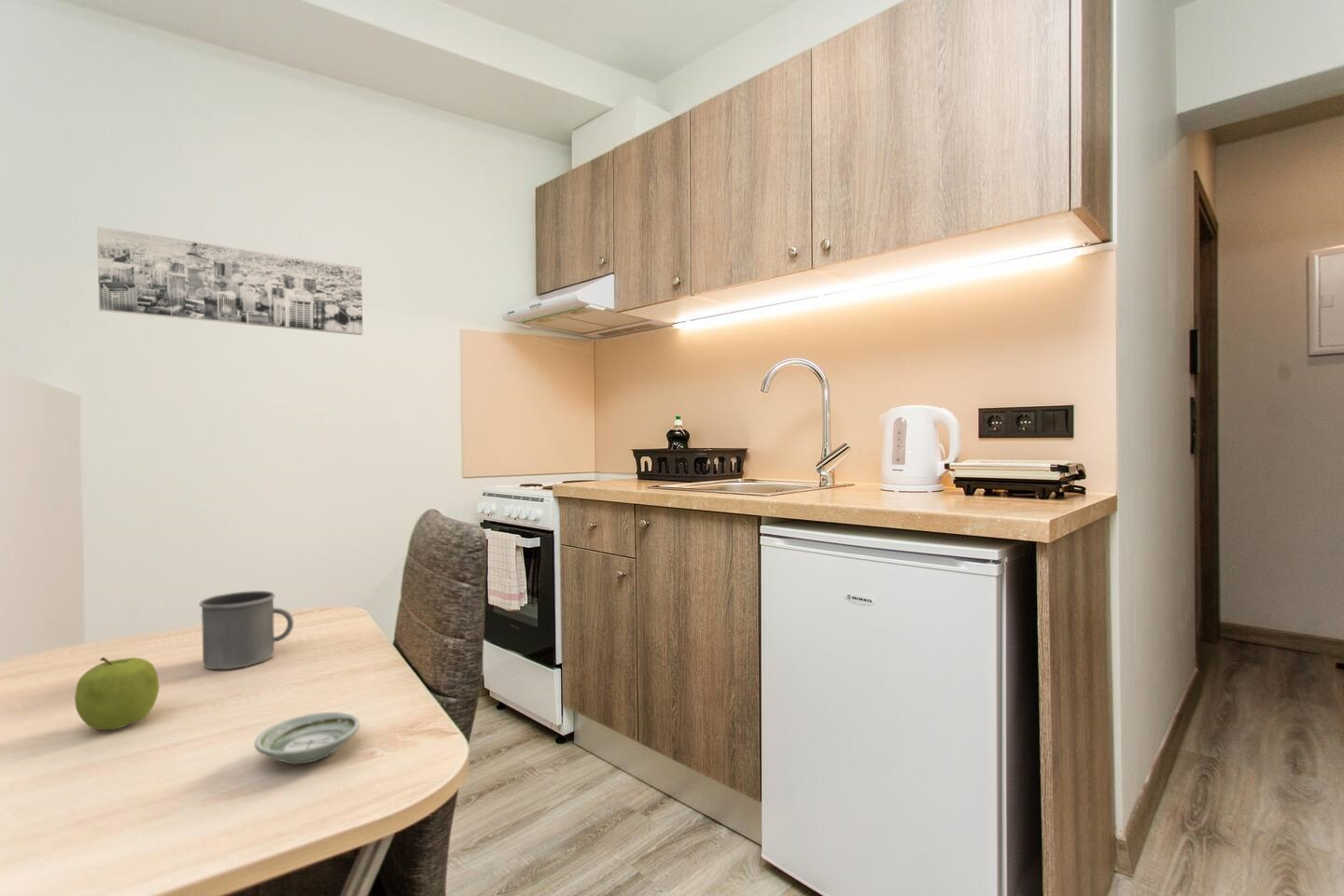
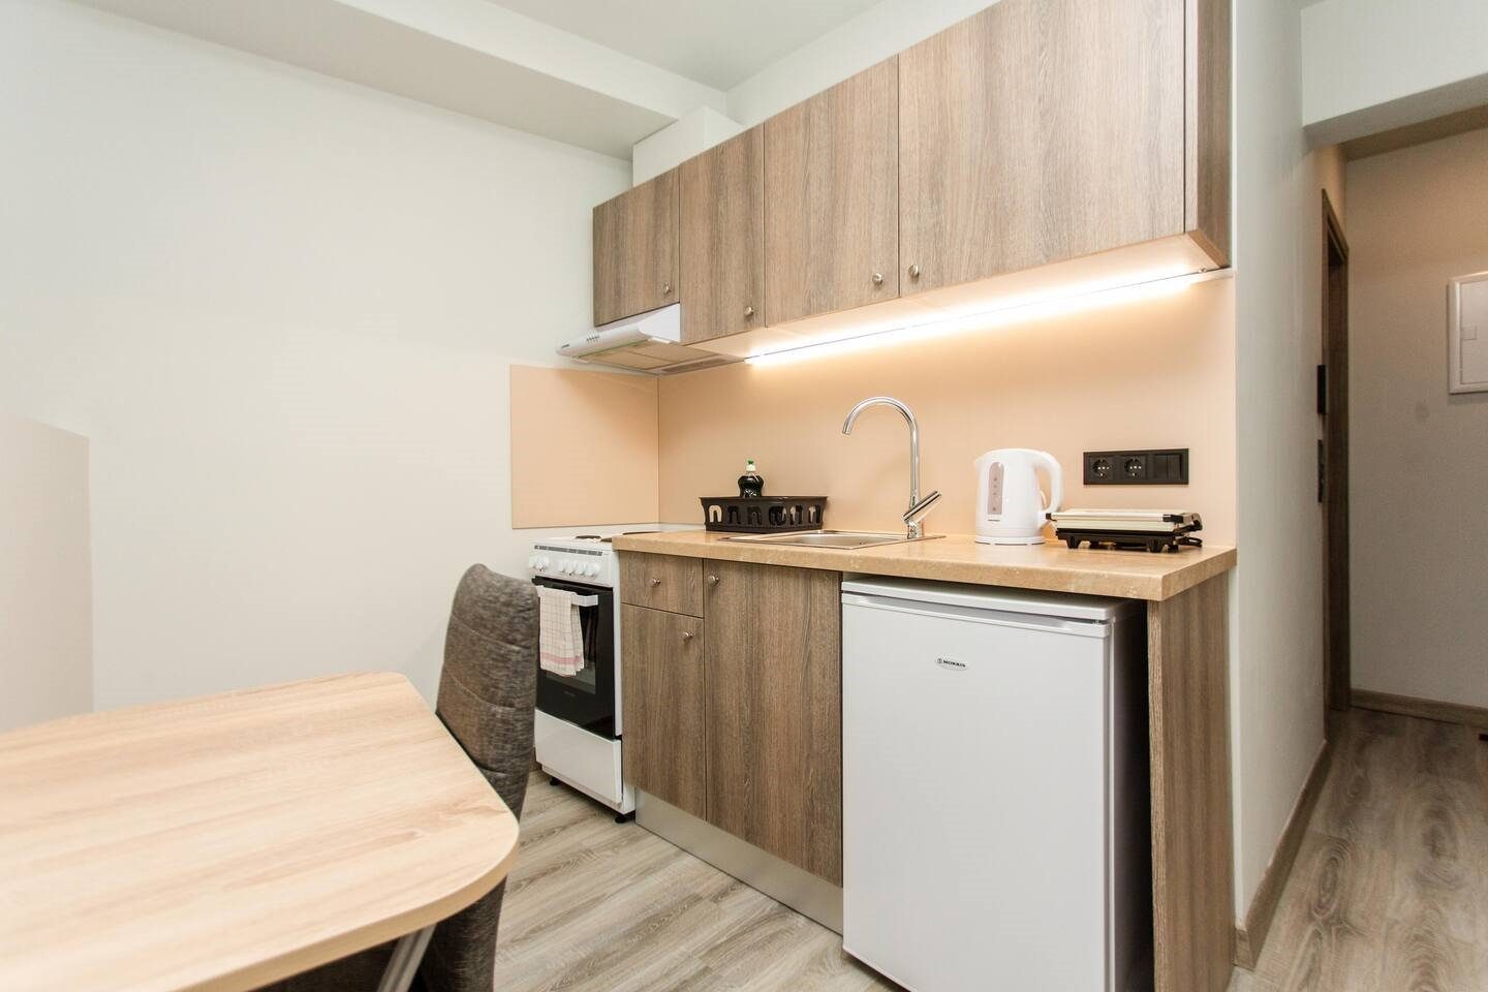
- mug [198,590,295,670]
- fruit [74,656,160,731]
- wall art [96,225,364,336]
- saucer [254,711,361,765]
